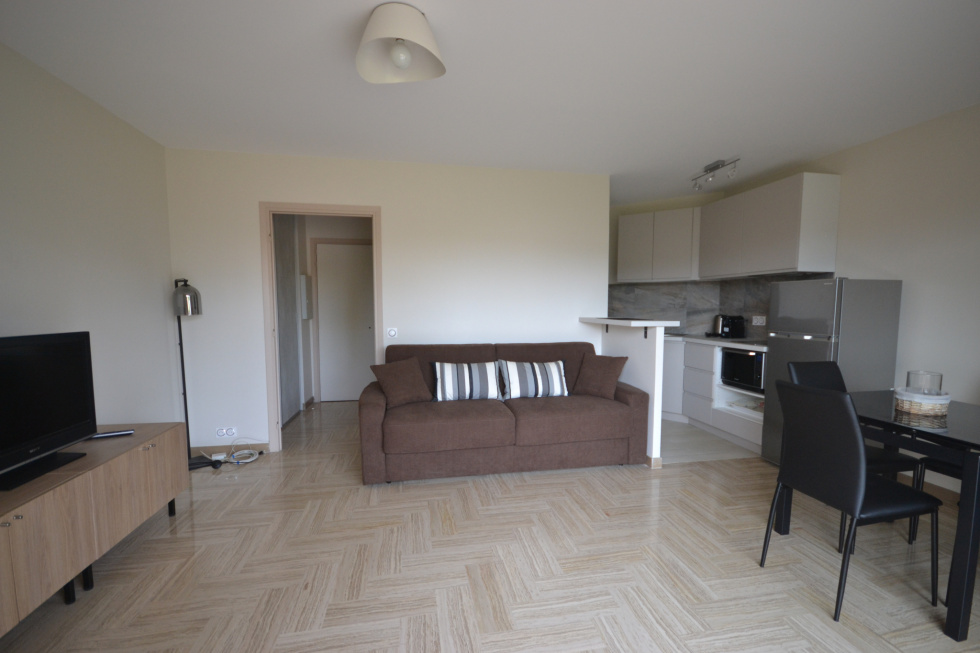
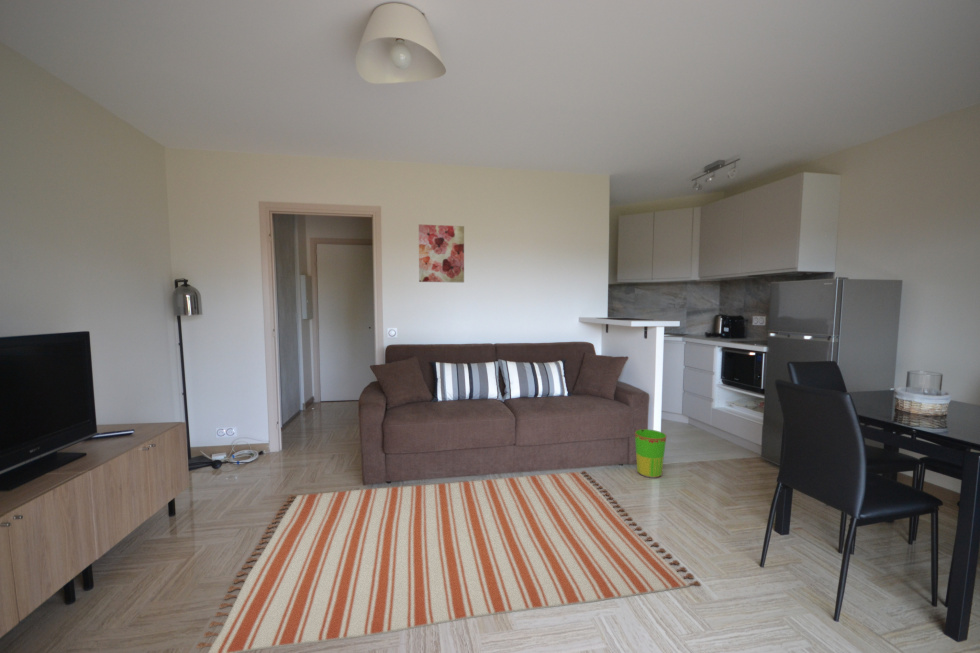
+ rug [195,470,702,653]
+ wall art [418,223,465,283]
+ waste bin [634,428,667,479]
